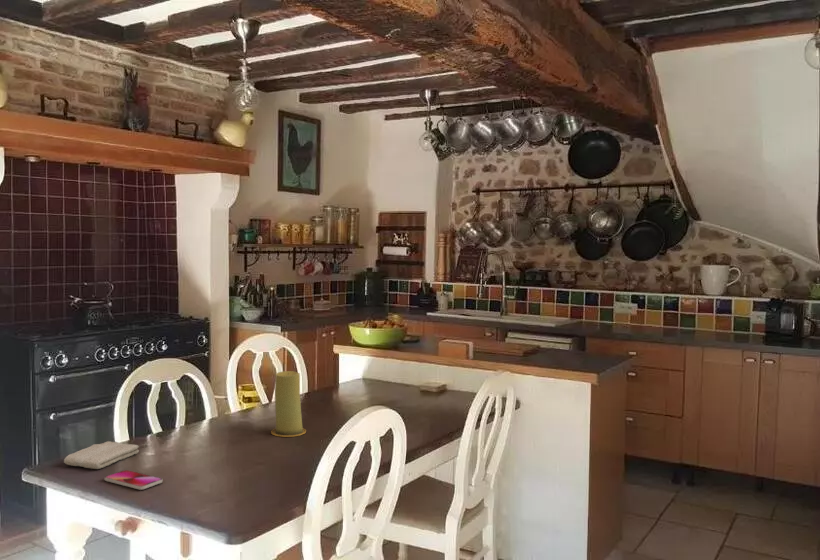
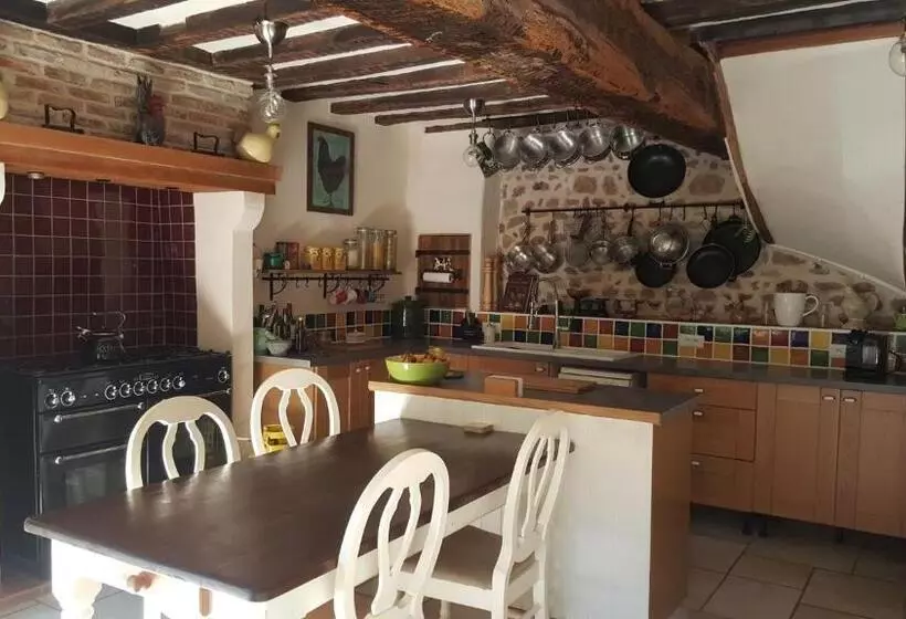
- candle [270,370,307,438]
- washcloth [63,440,140,470]
- smartphone [104,469,163,491]
